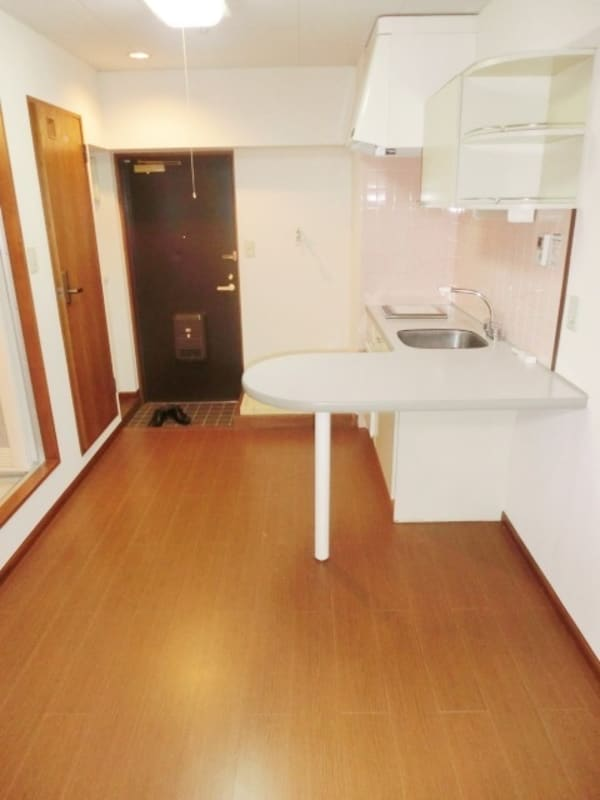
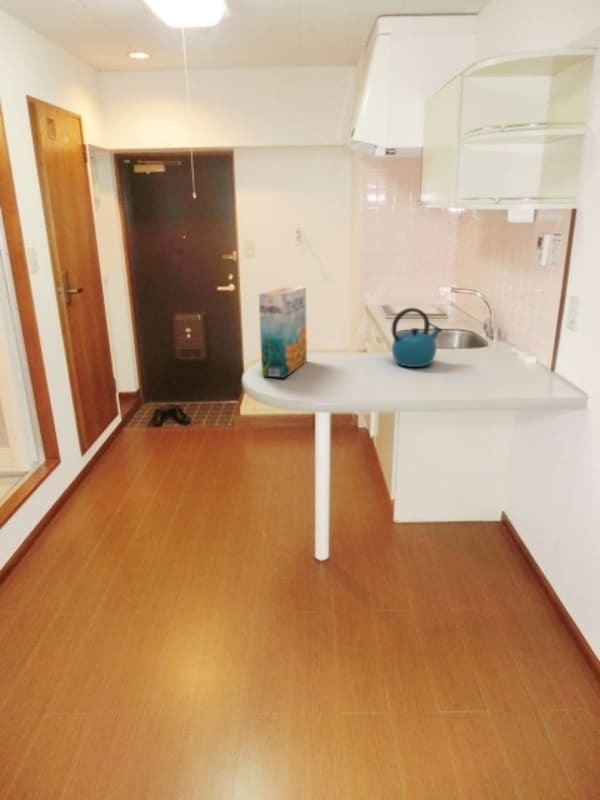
+ cereal box [258,285,308,379]
+ kettle [391,307,443,368]
